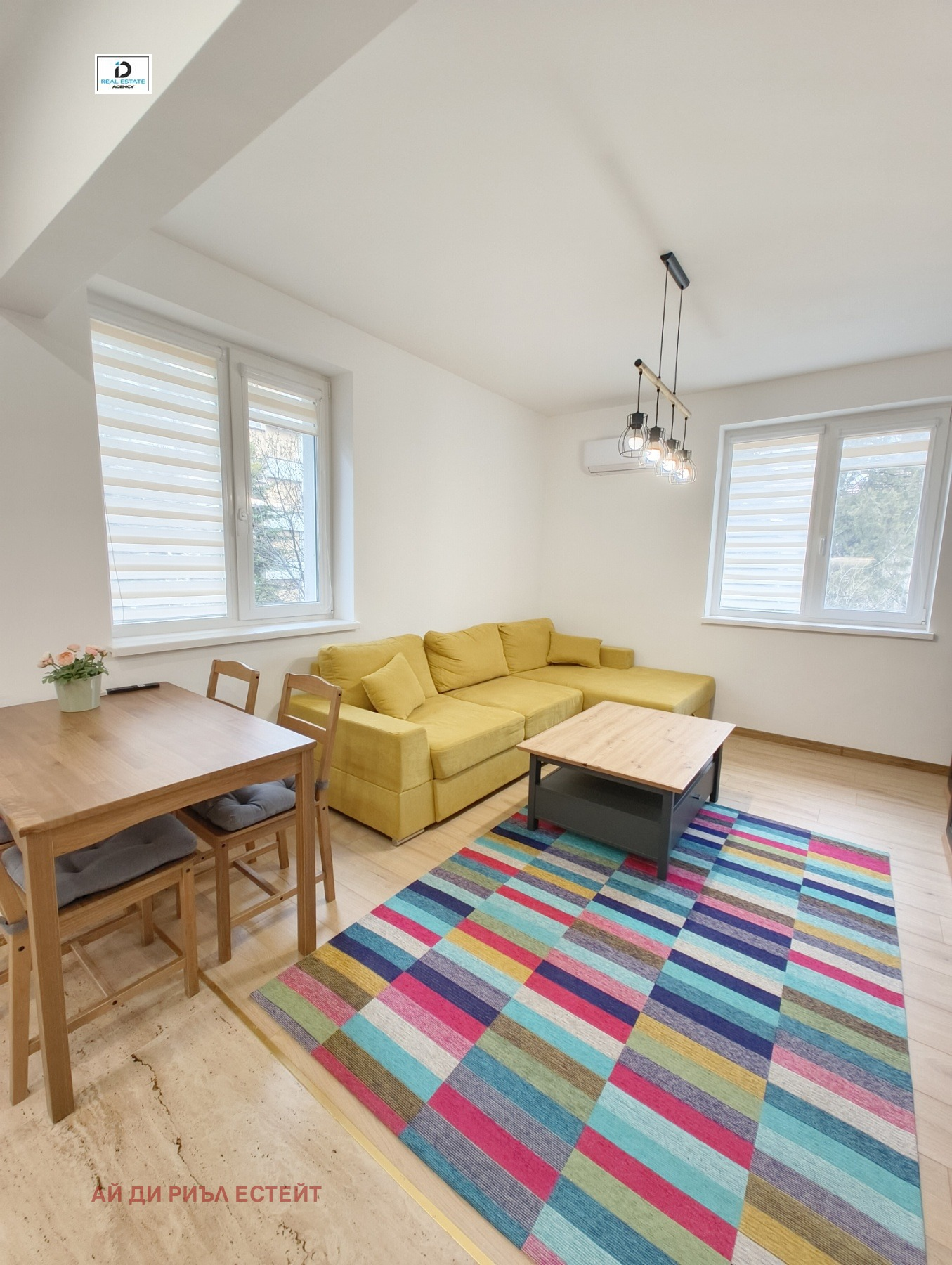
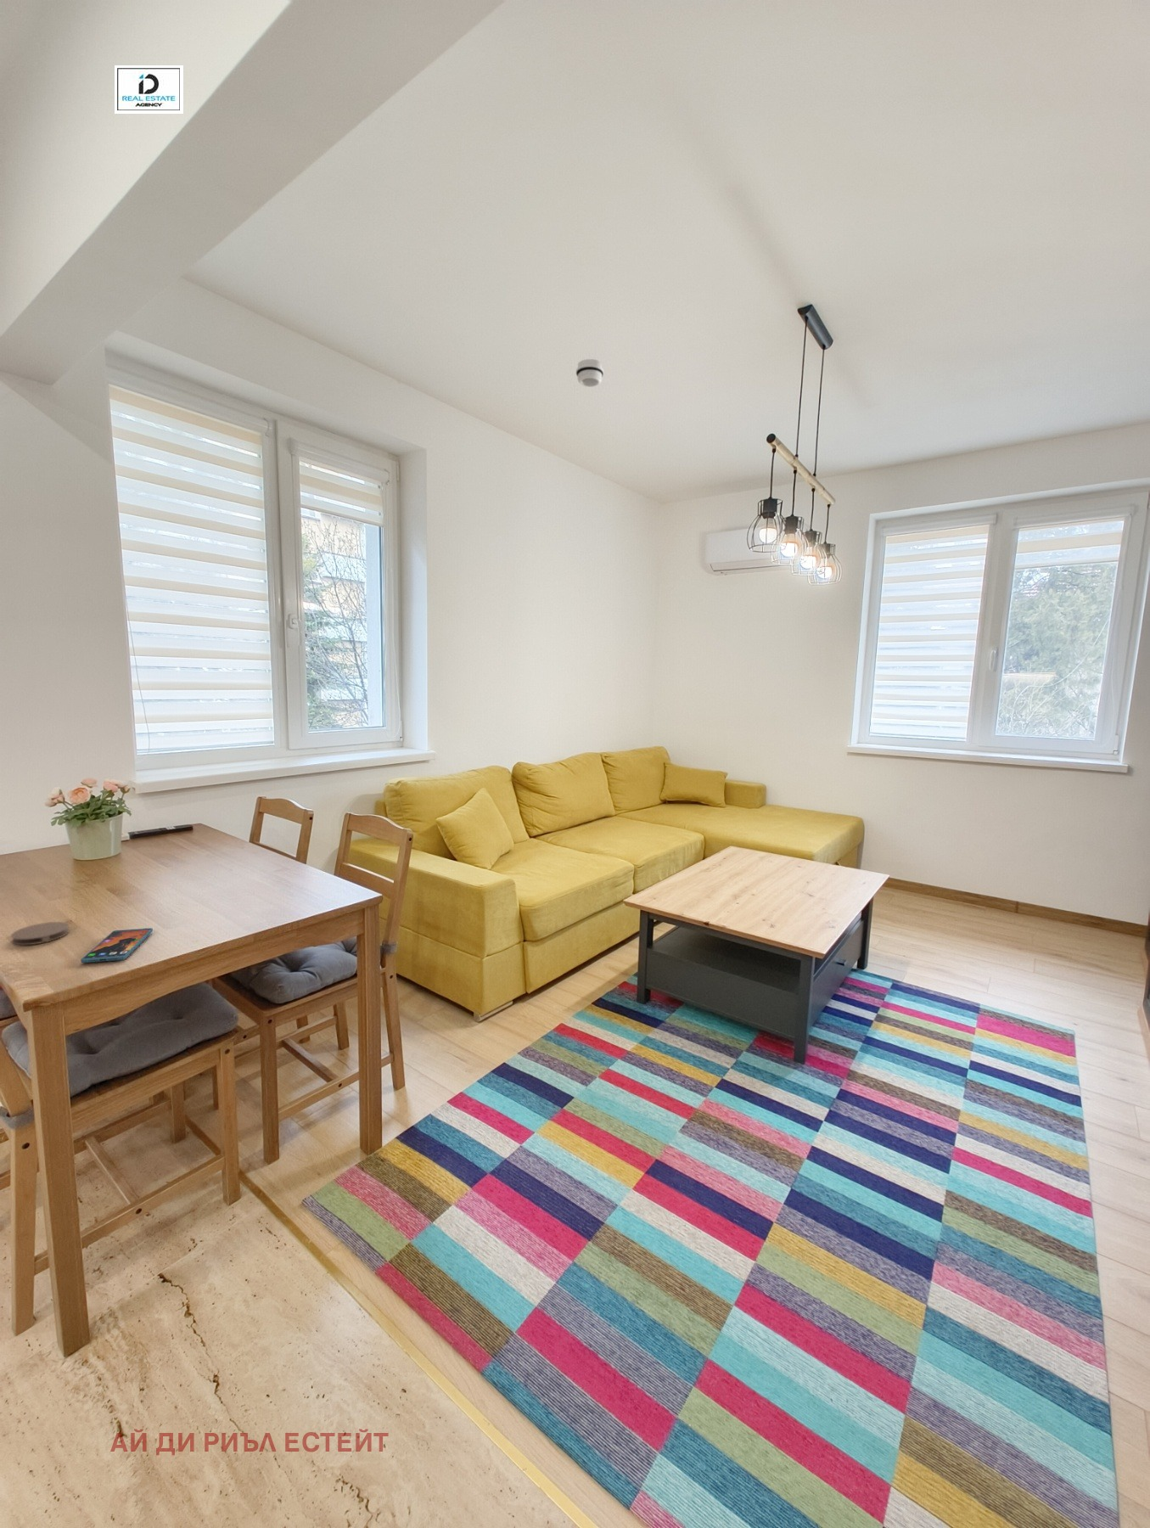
+ smoke detector [575,359,604,388]
+ coaster [10,922,70,946]
+ smartphone [80,926,153,964]
